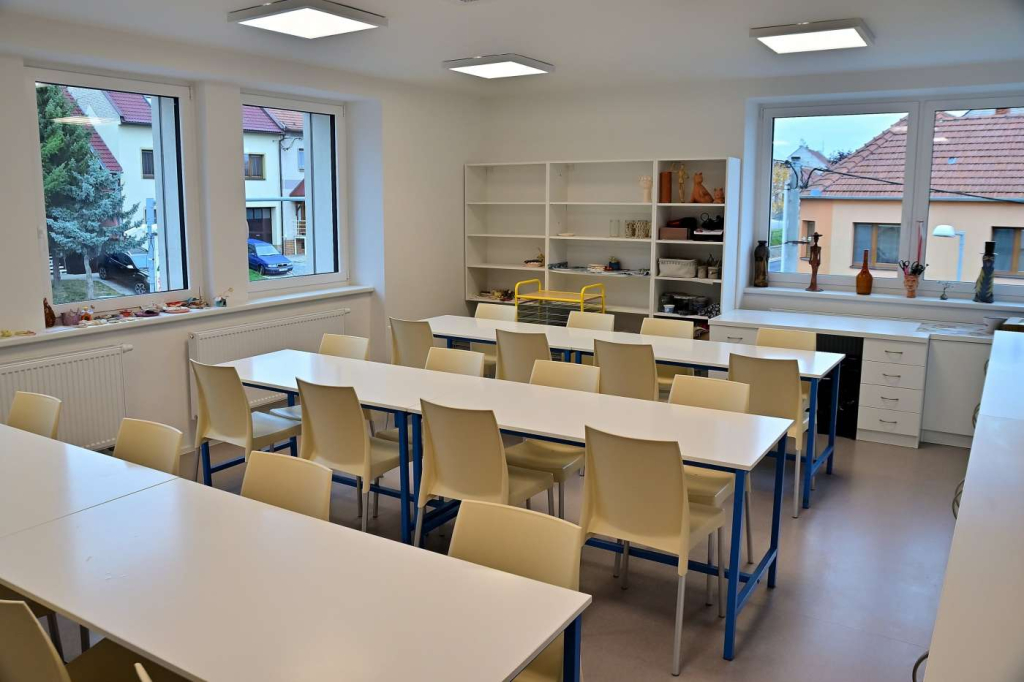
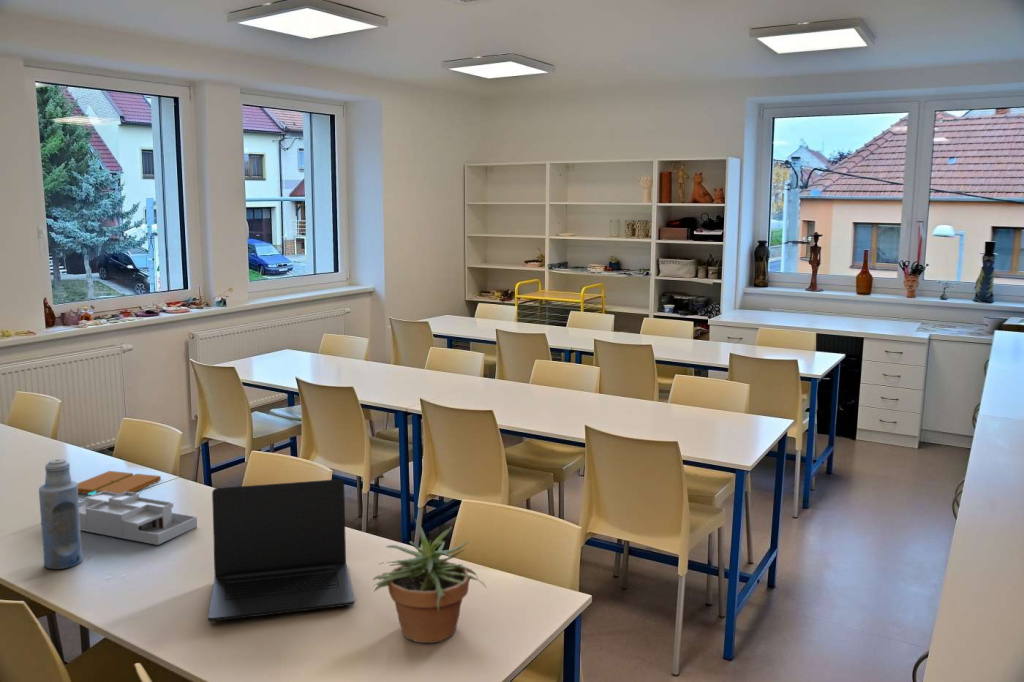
+ desk organizer [78,491,198,546]
+ book [77,470,162,496]
+ potted plant [372,518,487,644]
+ bottle [38,458,83,570]
+ laptop [207,478,355,622]
